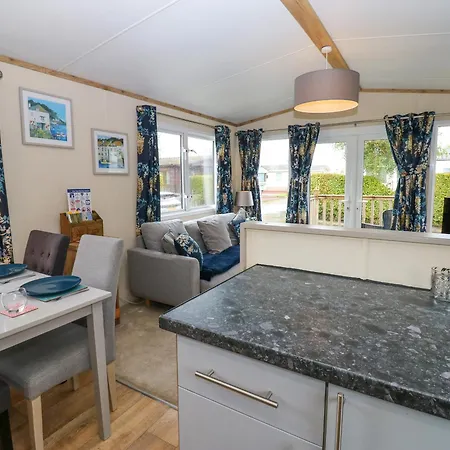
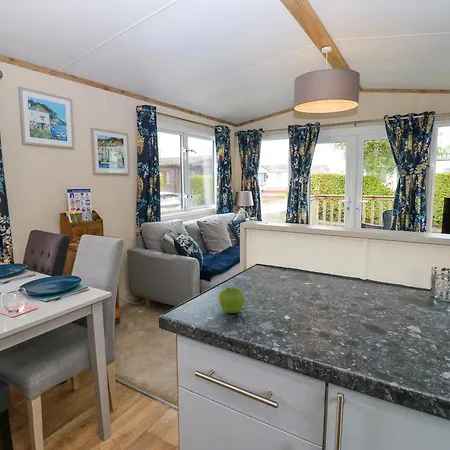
+ fruit [218,286,245,314]
